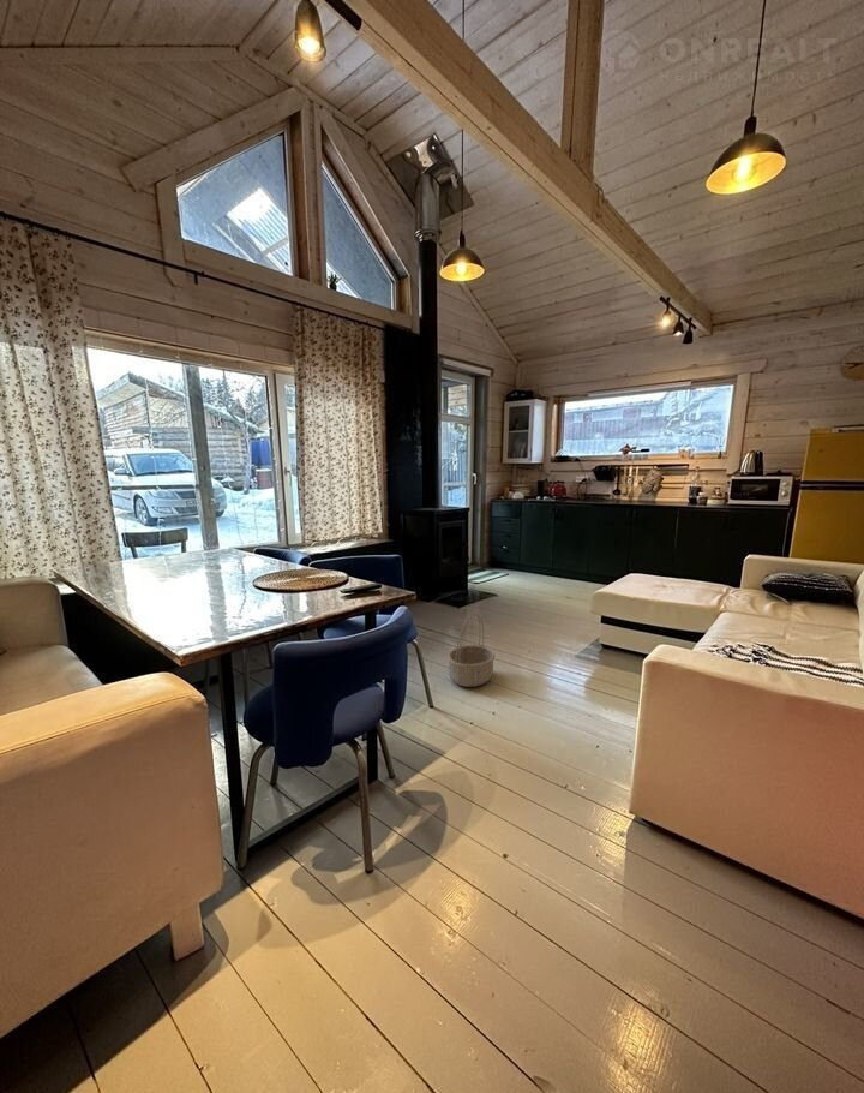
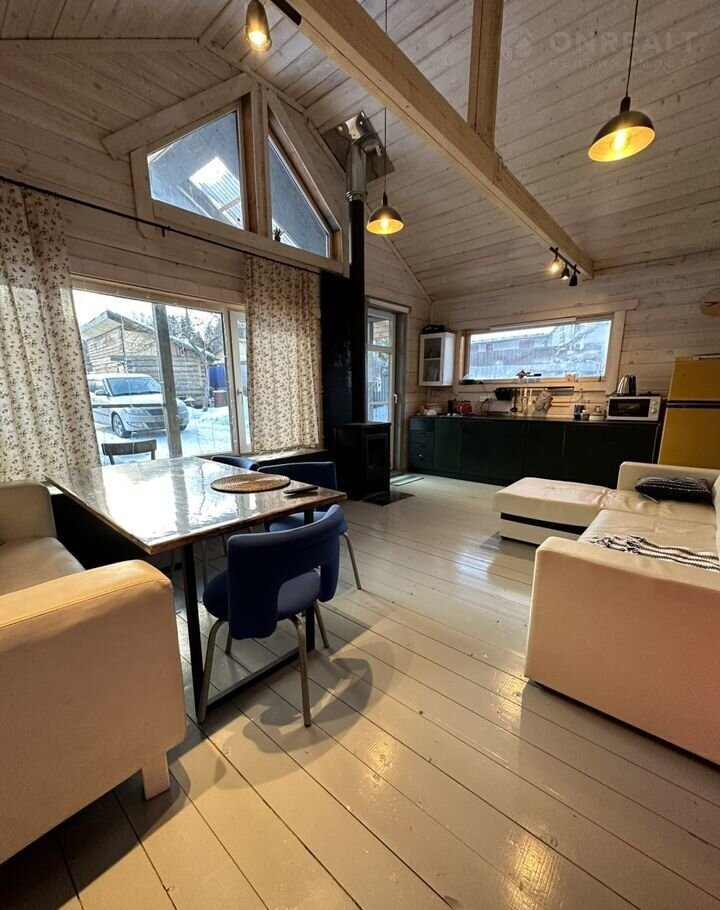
- basket [446,611,496,688]
